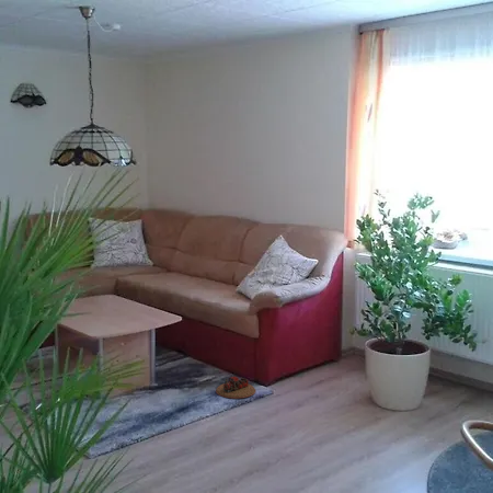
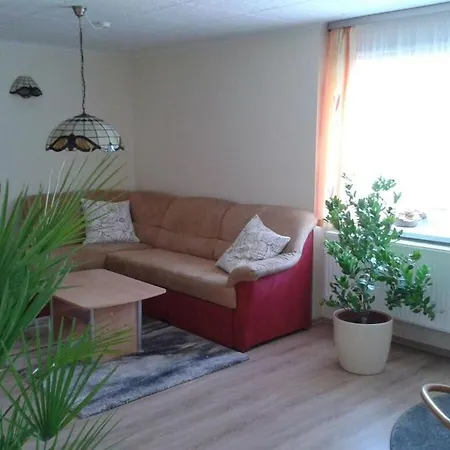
- toy train [215,376,256,400]
